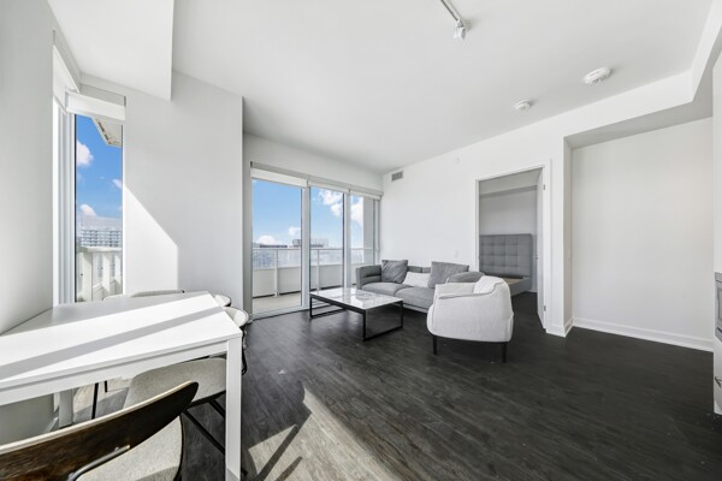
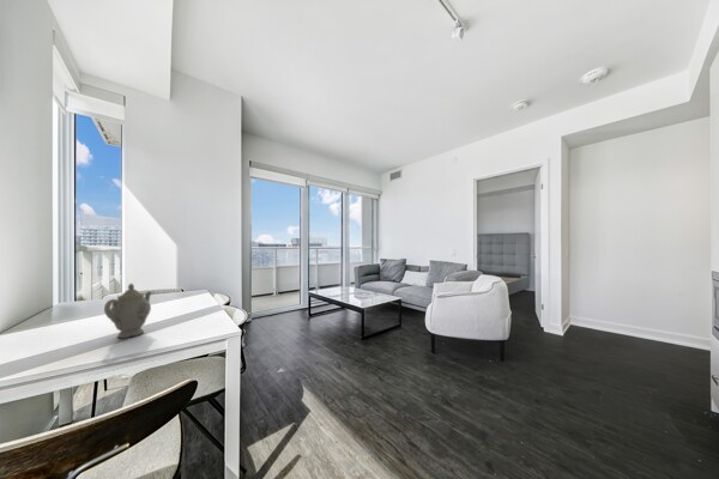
+ chinaware [103,283,153,339]
